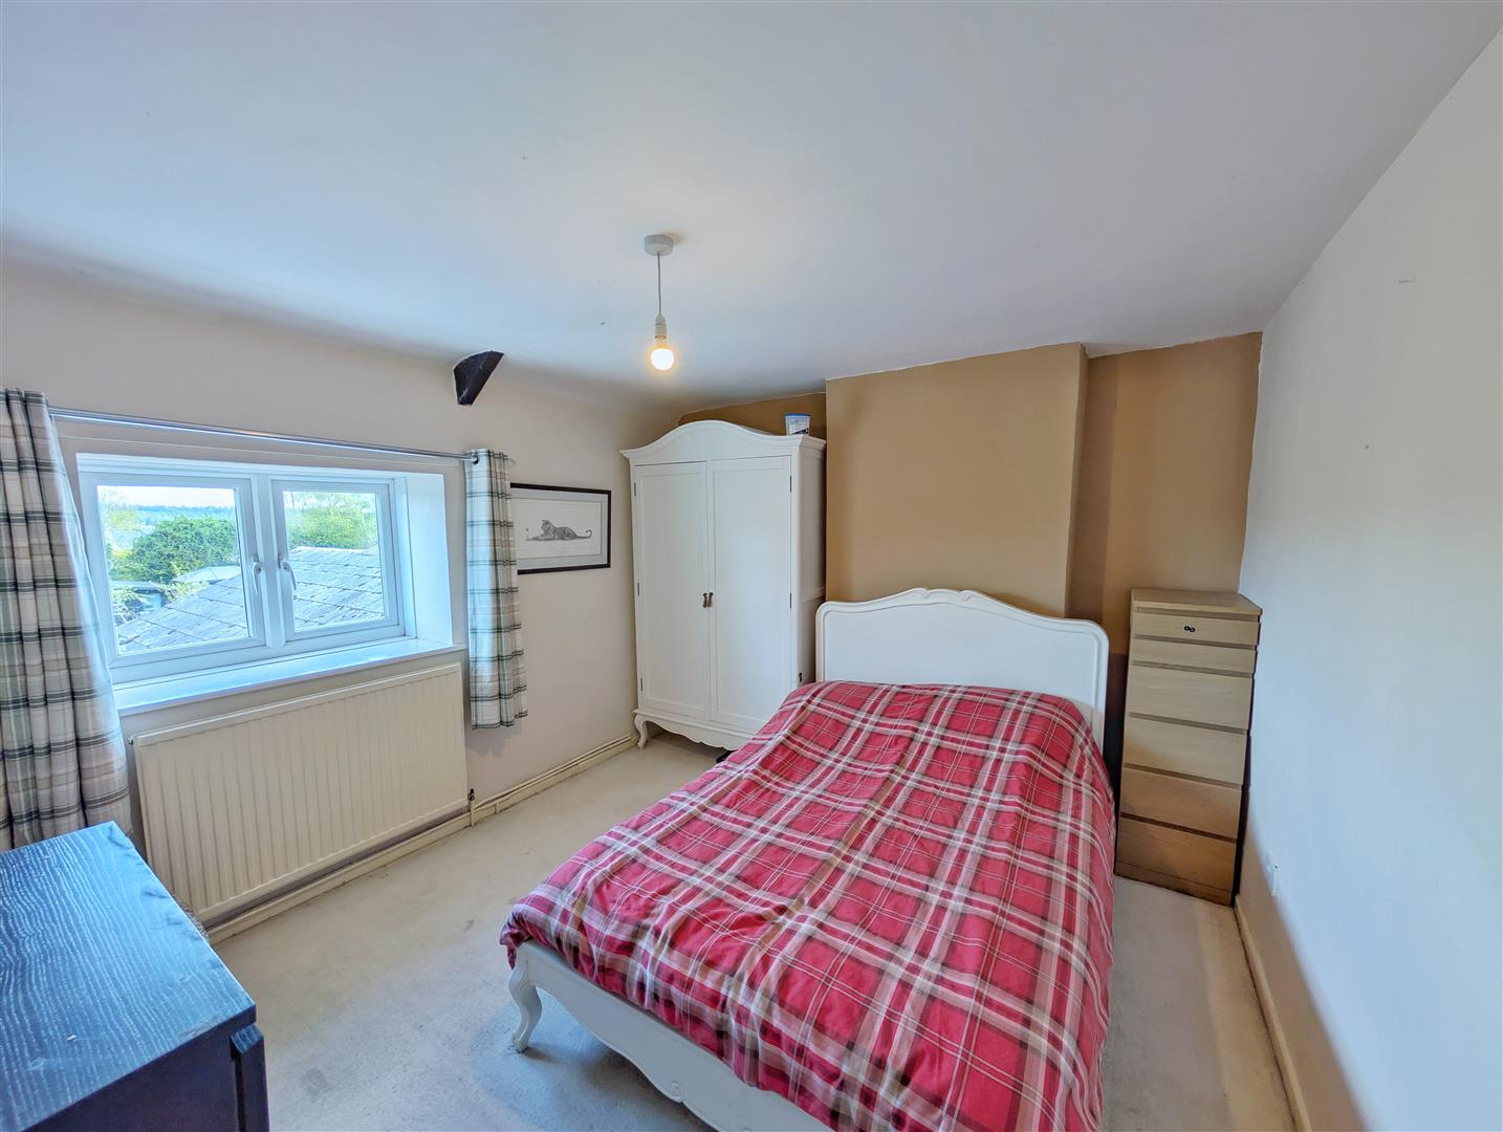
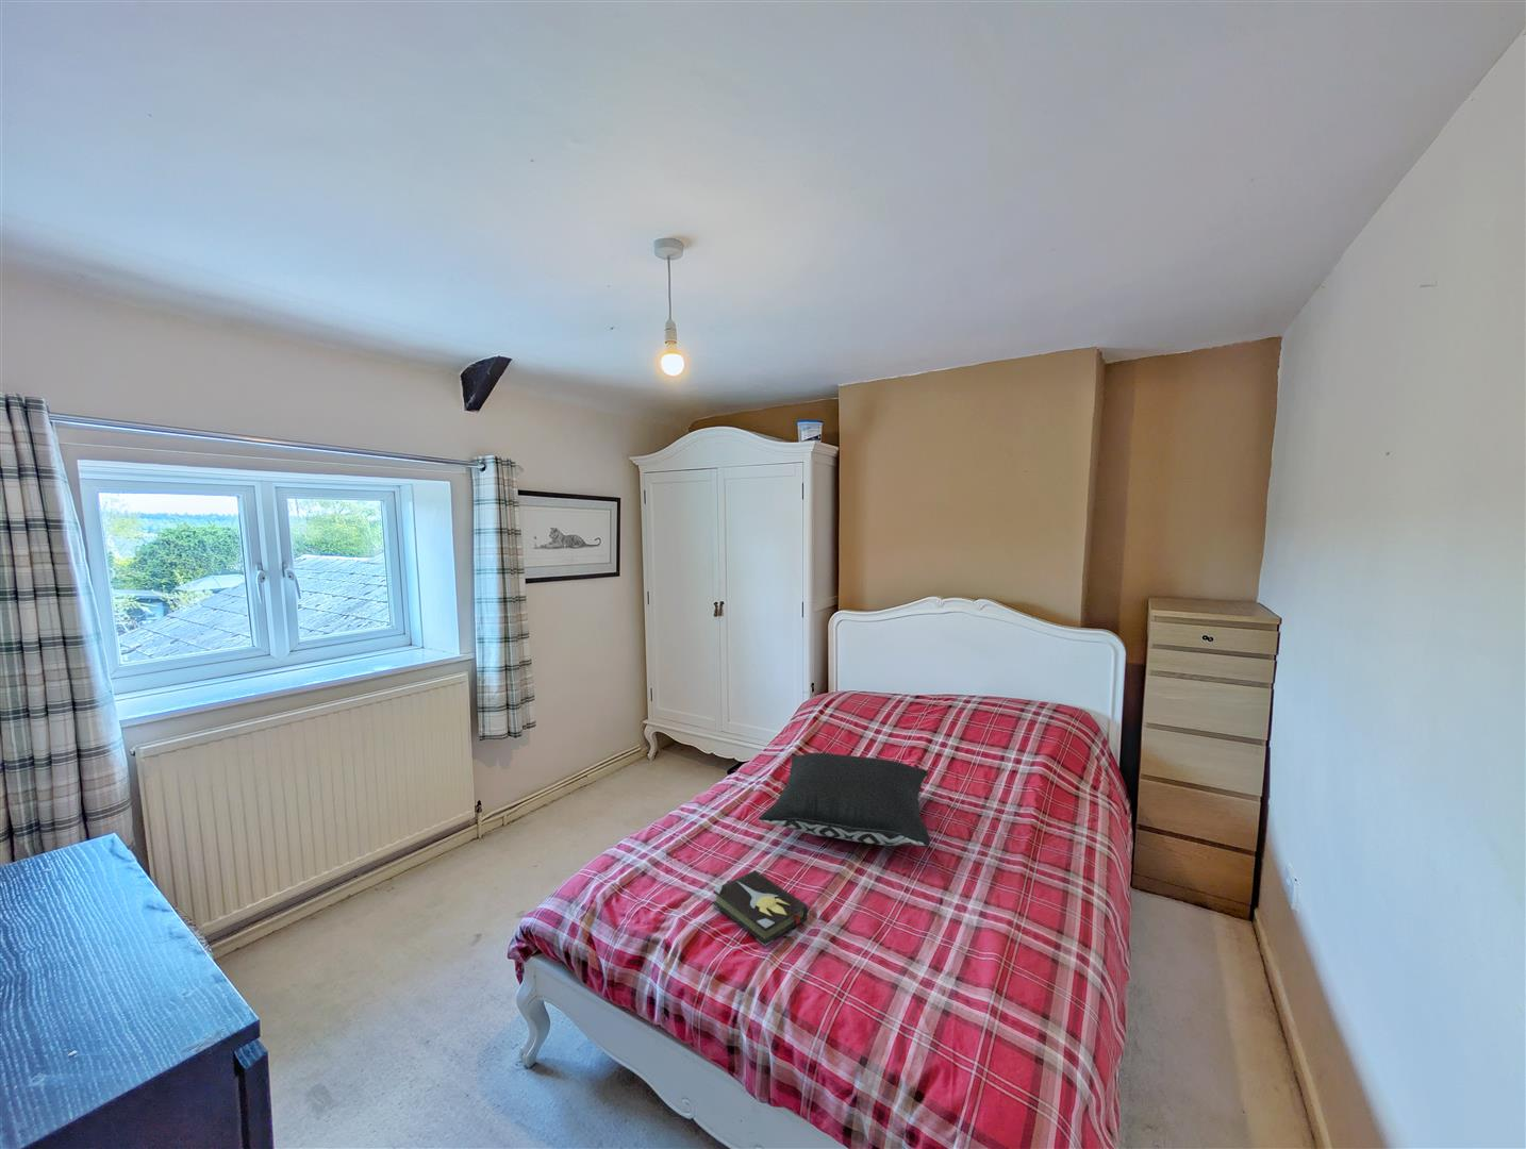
+ hardback book [712,869,809,947]
+ pillow [757,752,931,847]
